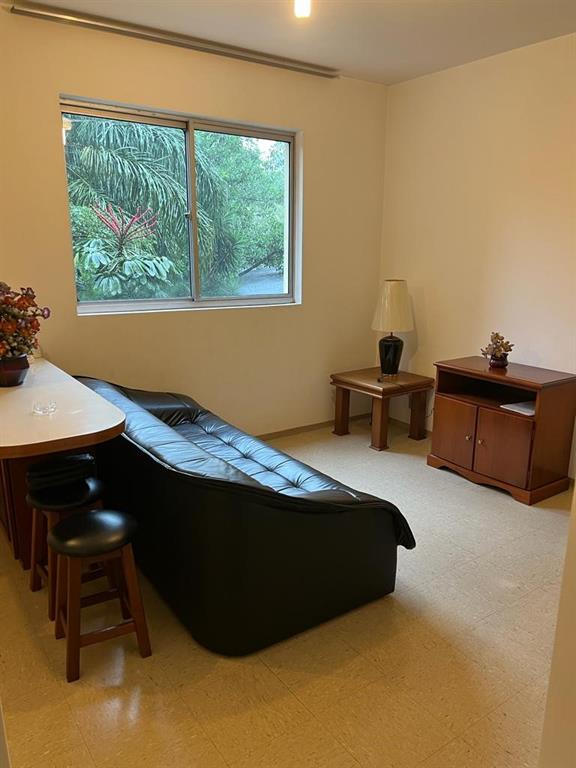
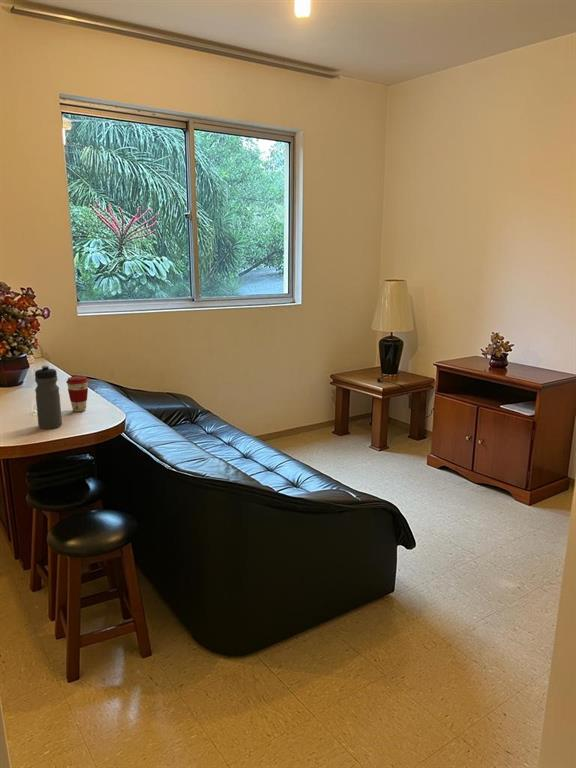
+ coffee cup [65,375,89,412]
+ water bottle [34,364,63,430]
